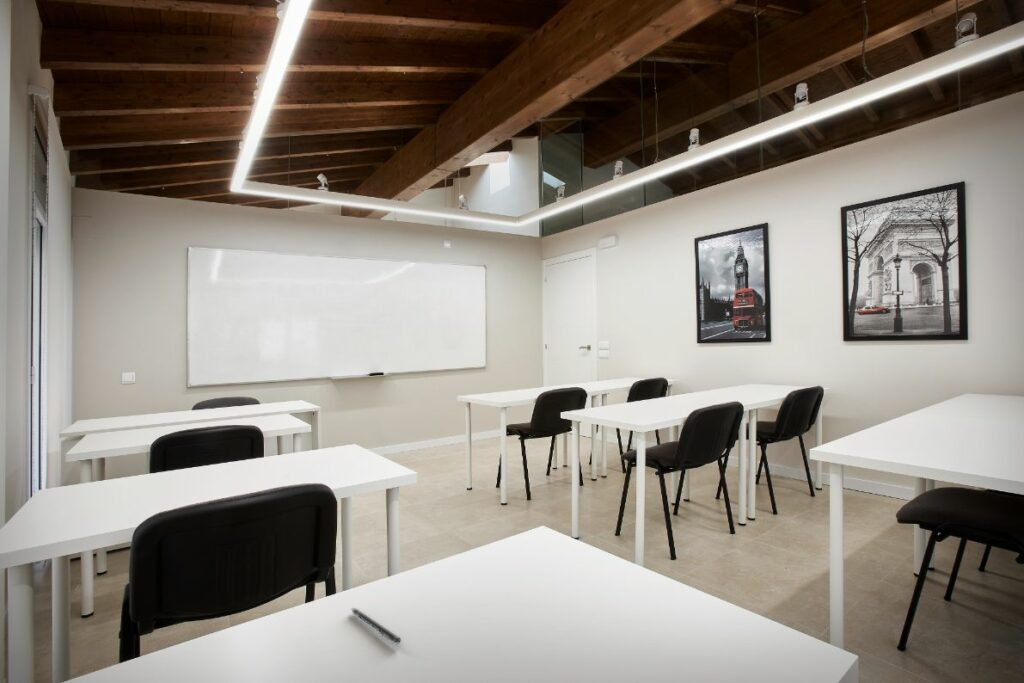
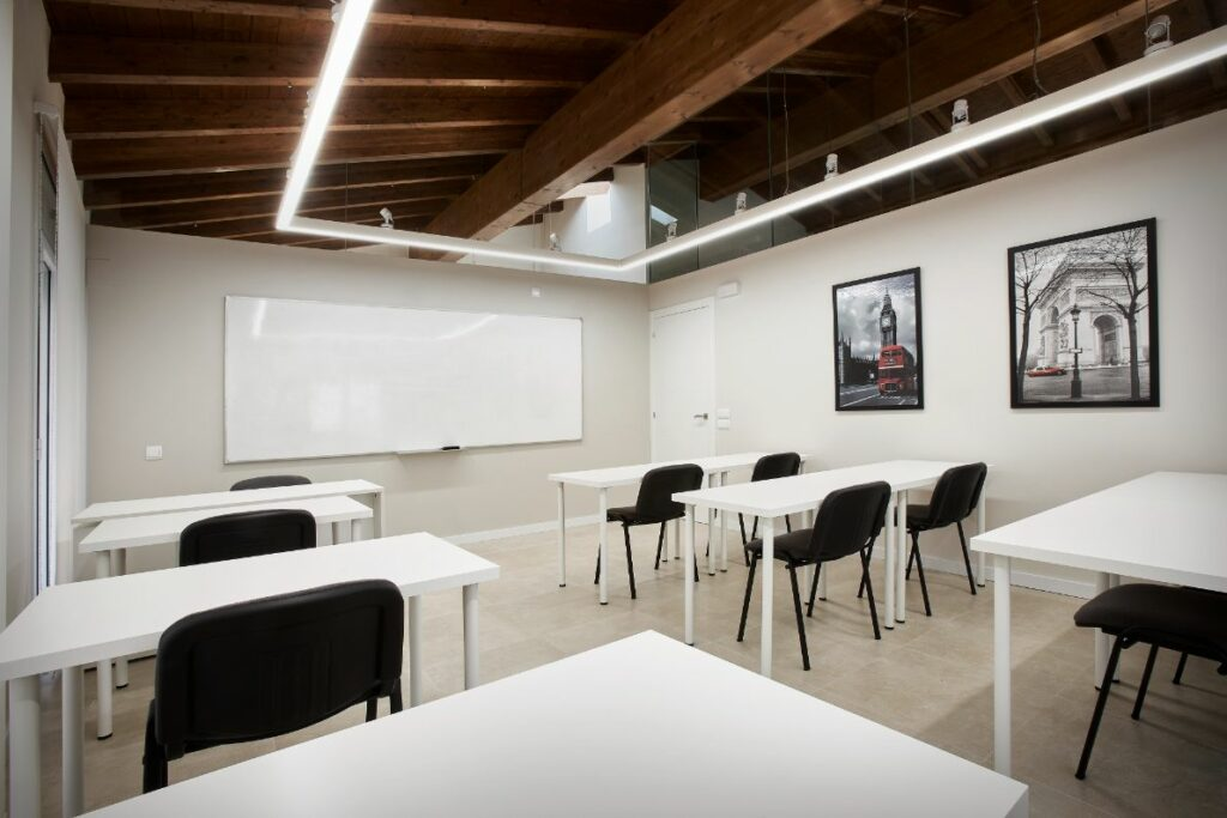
- pen [351,608,402,645]
